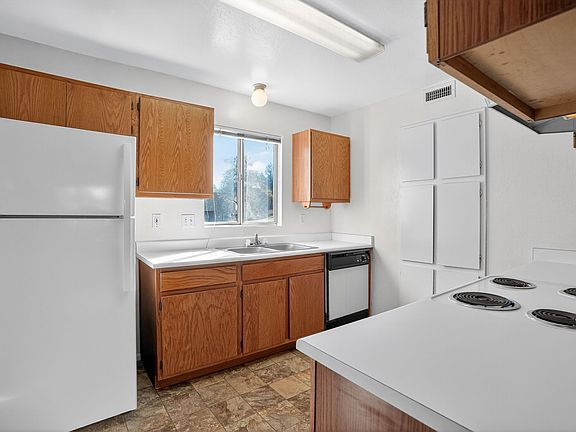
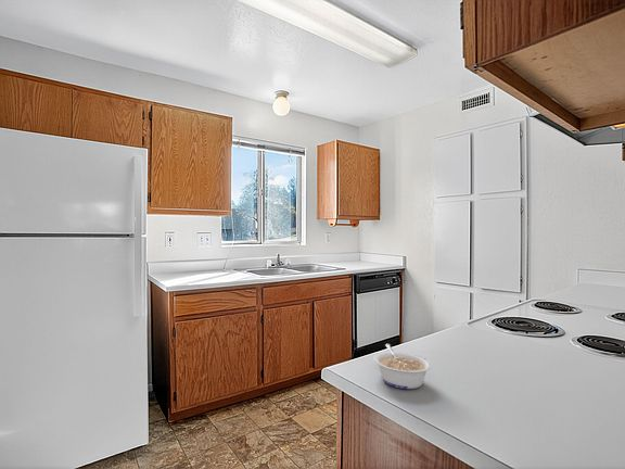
+ legume [372,343,433,390]
